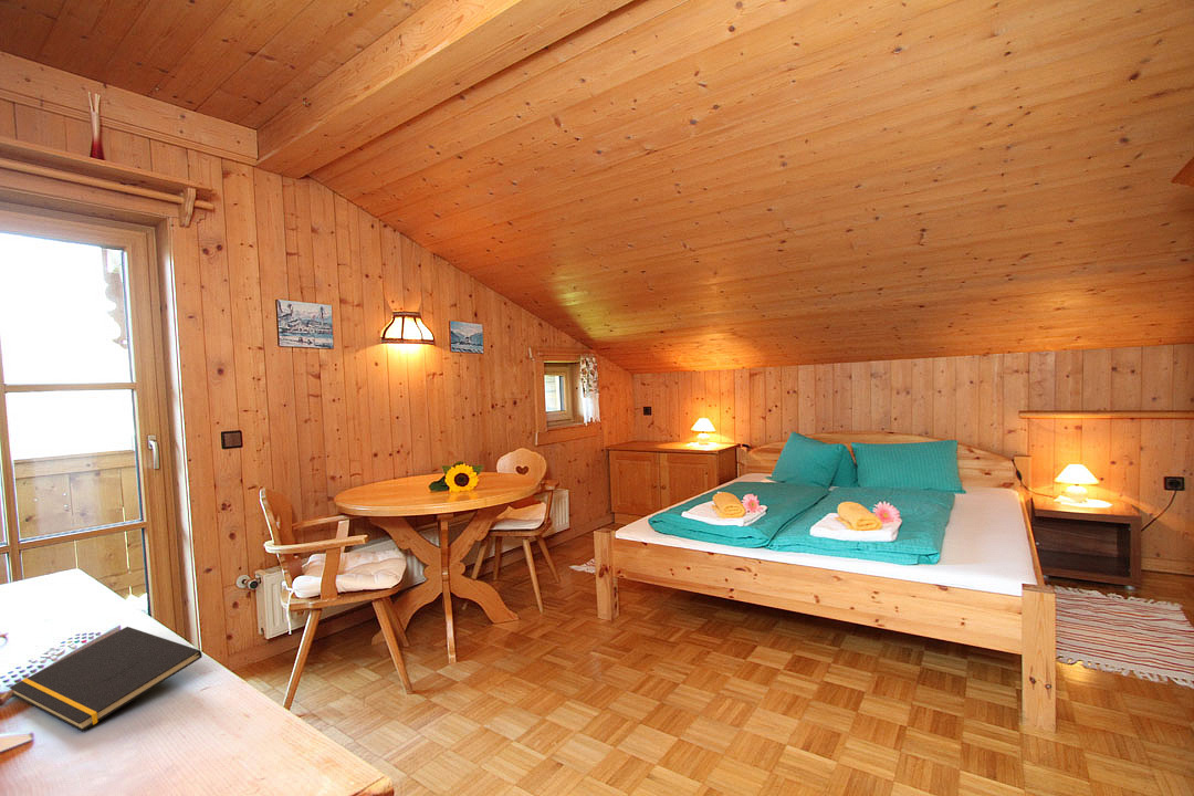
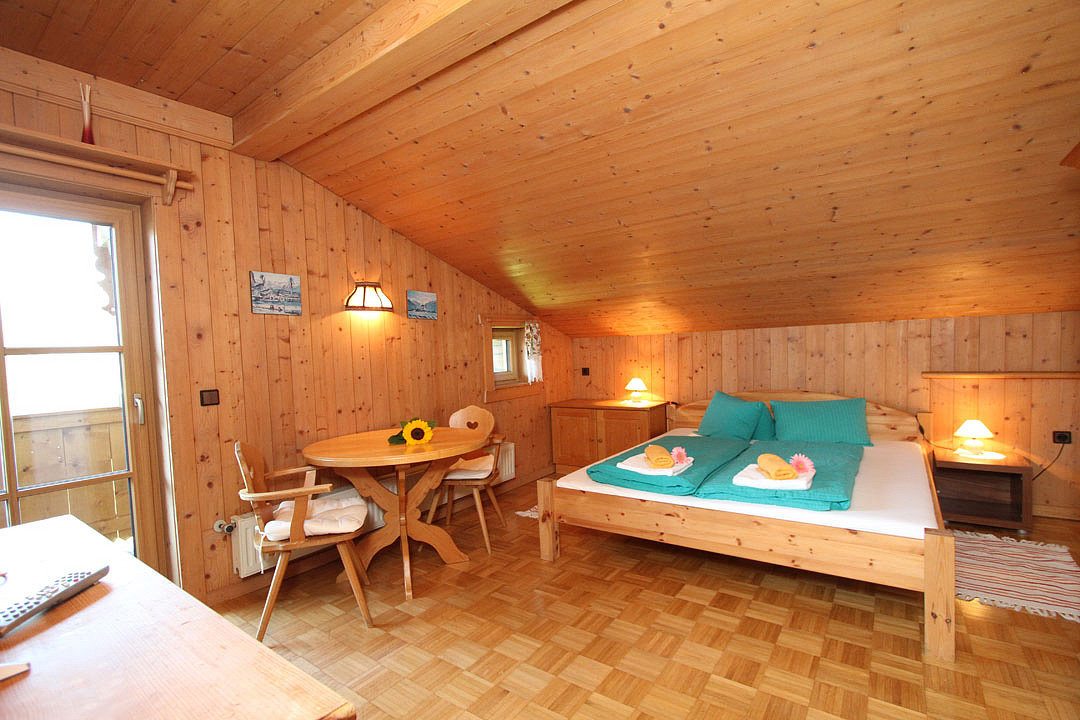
- notepad [9,626,203,732]
